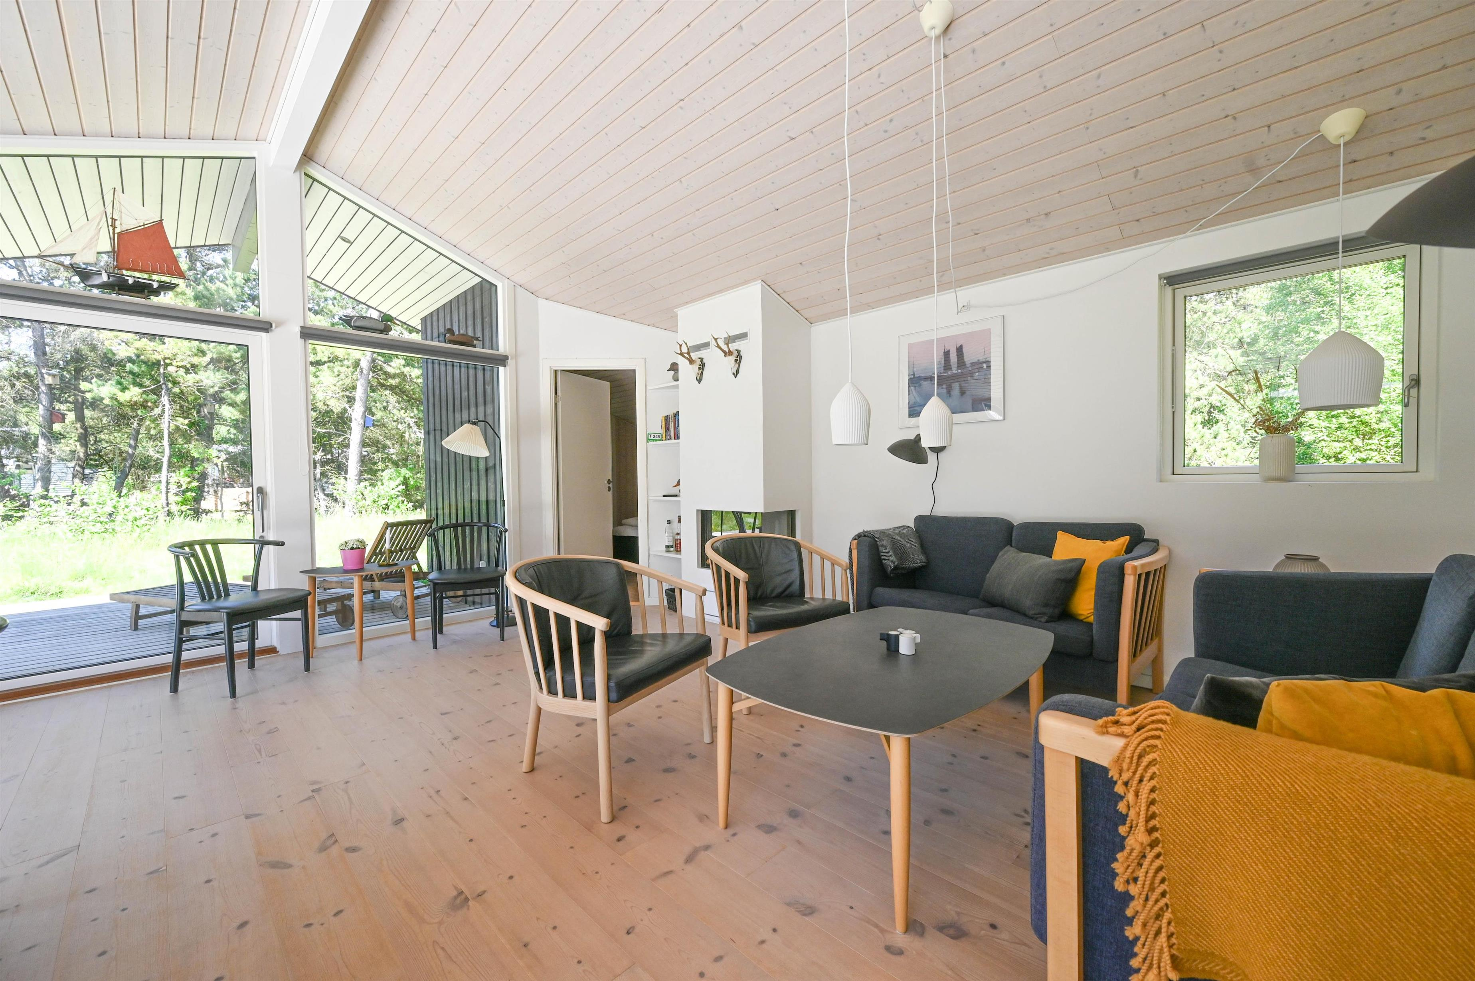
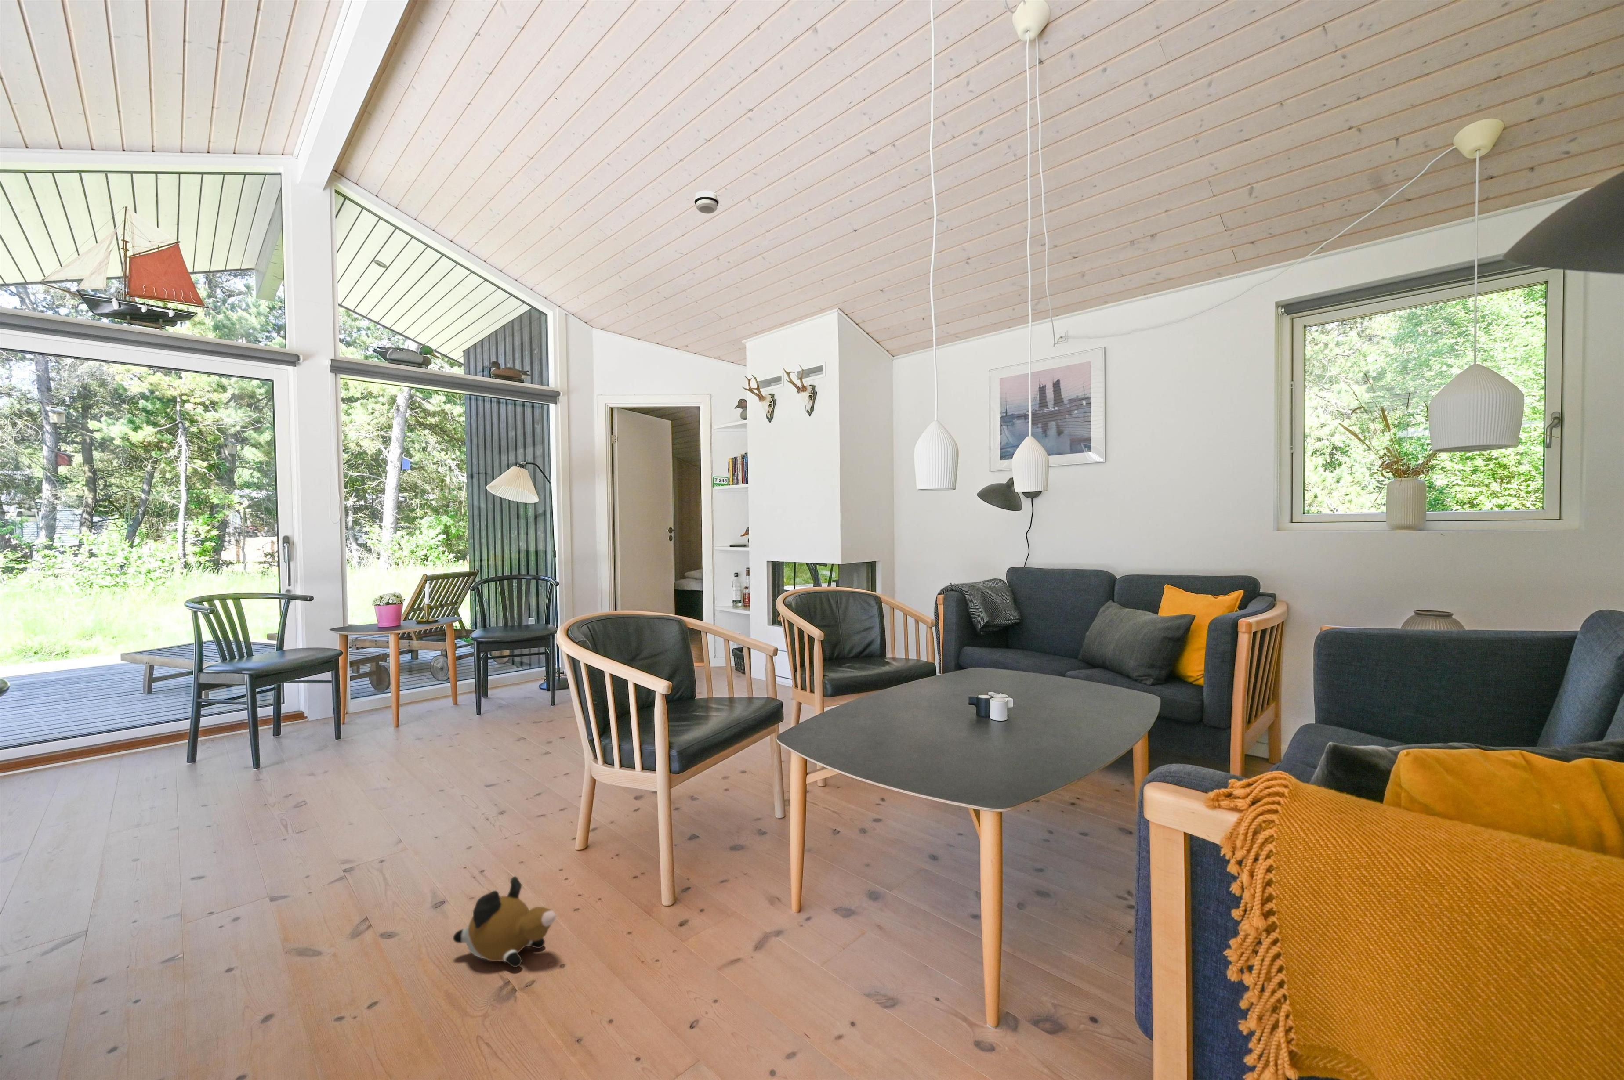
+ plush toy [452,876,557,968]
+ smoke detector [693,190,720,215]
